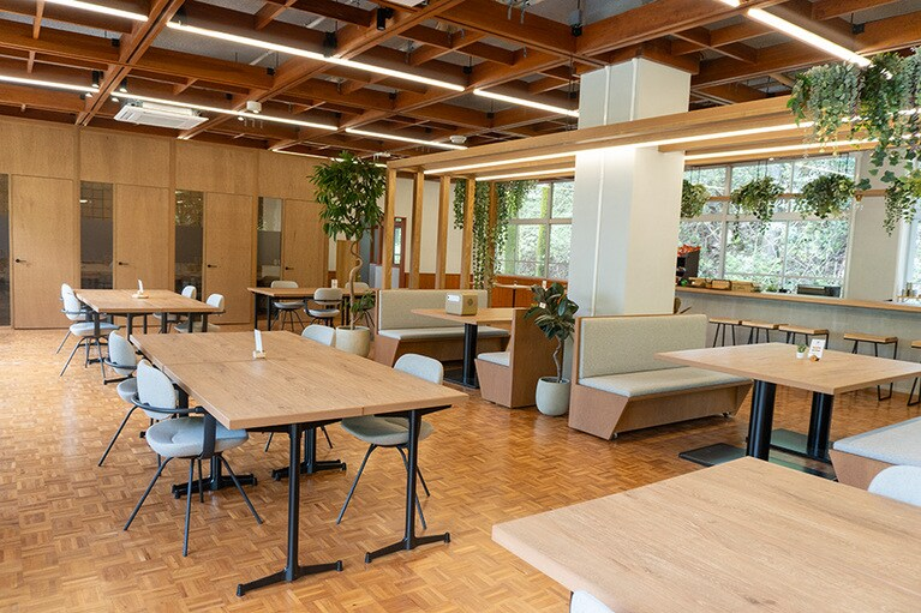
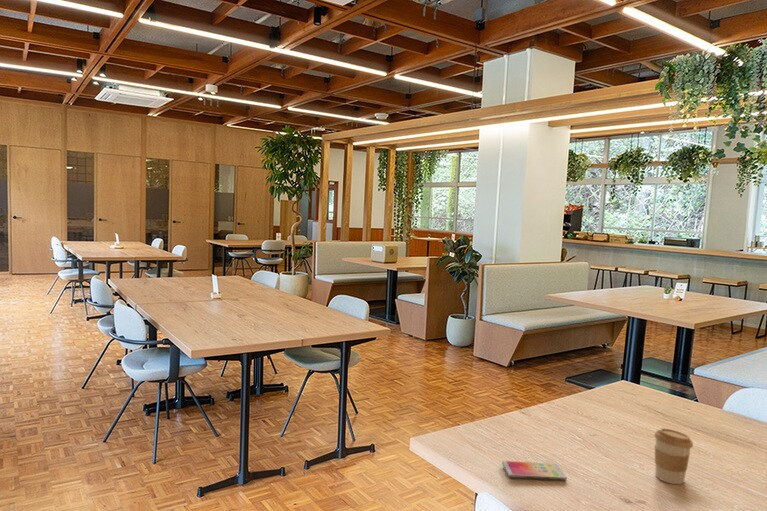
+ smartphone [501,460,568,481]
+ coffee cup [653,427,694,485]
